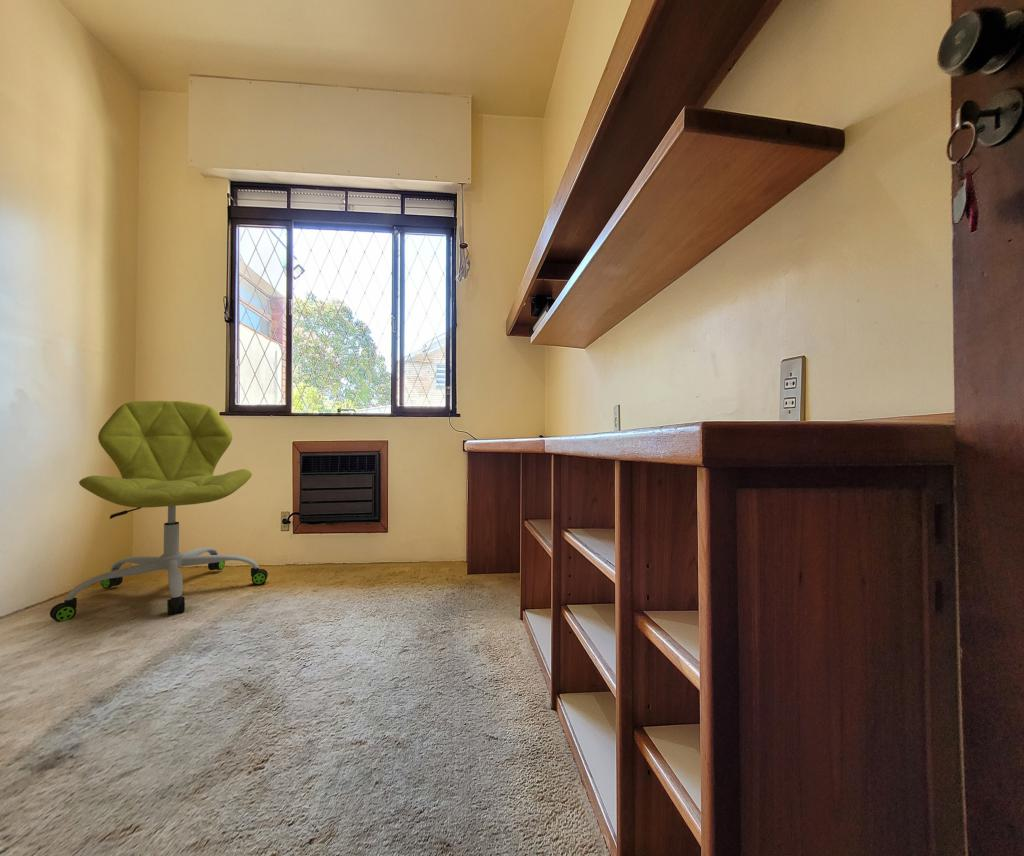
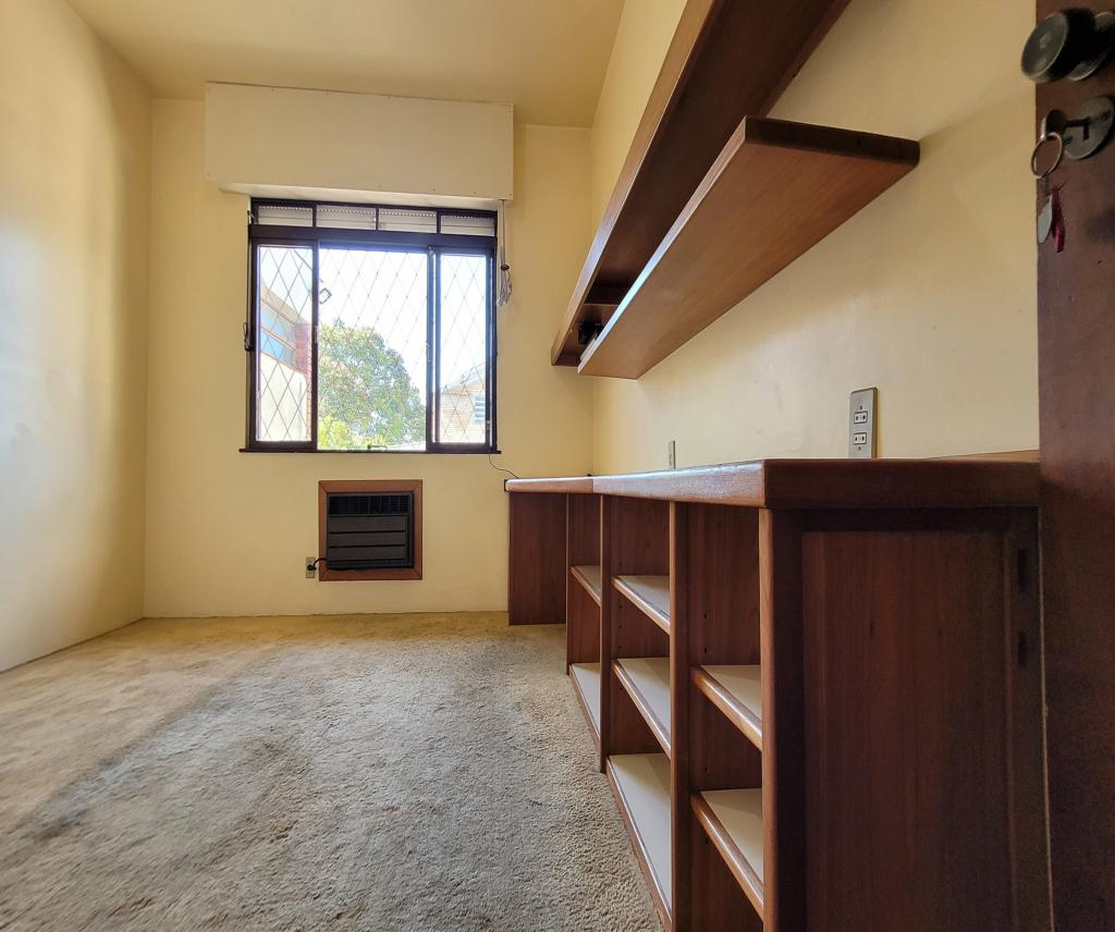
- office chair [49,400,269,623]
